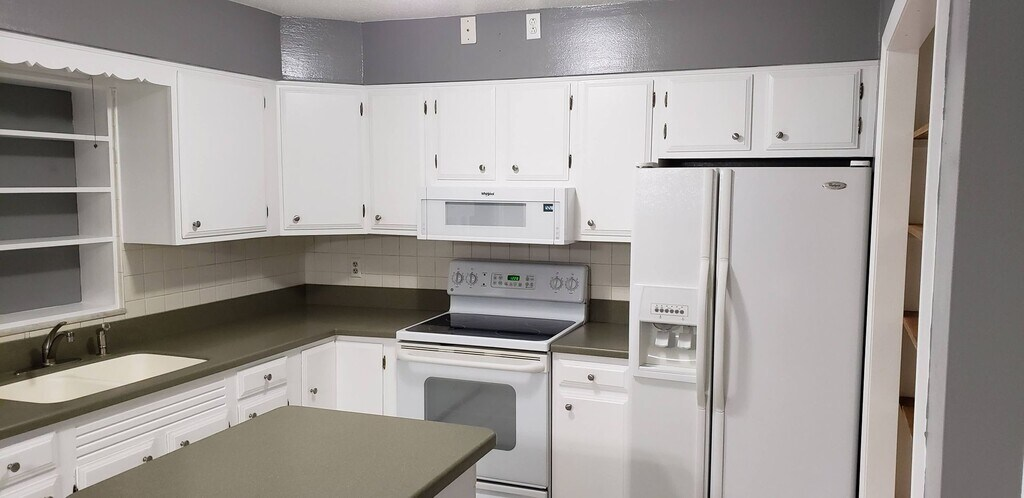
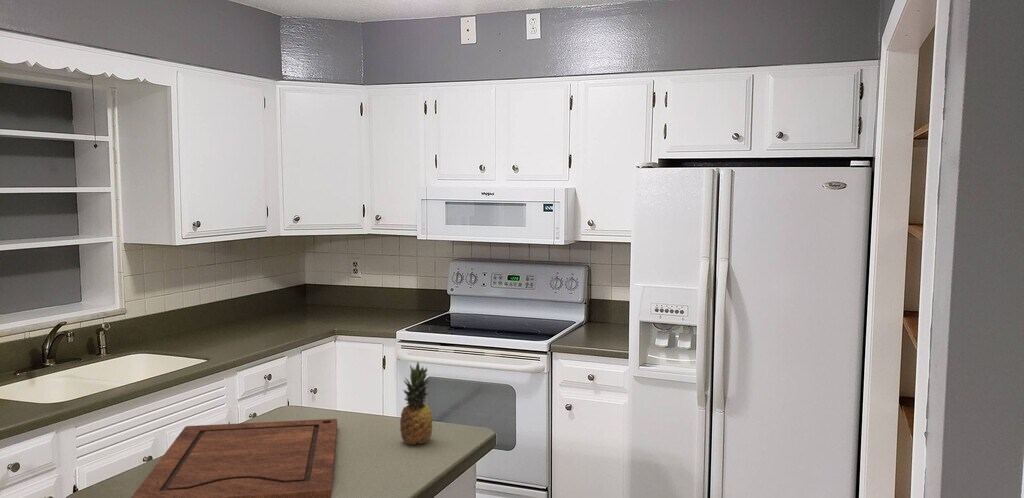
+ cutting board [130,418,338,498]
+ fruit [399,361,433,446]
